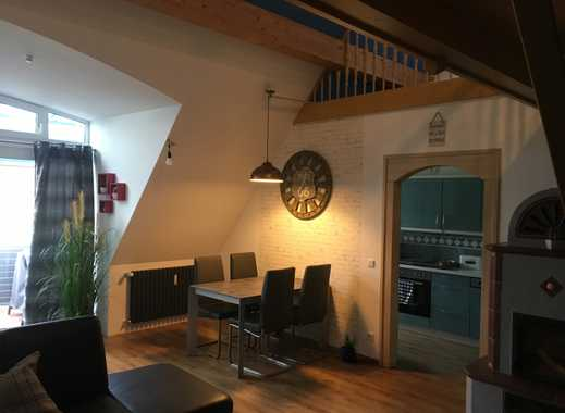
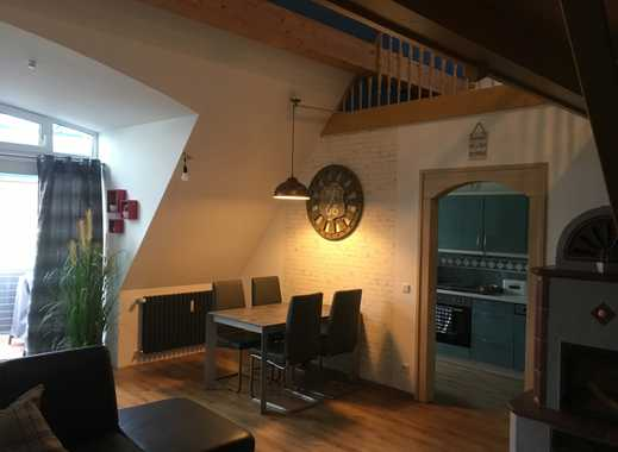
- potted plant [337,330,359,362]
